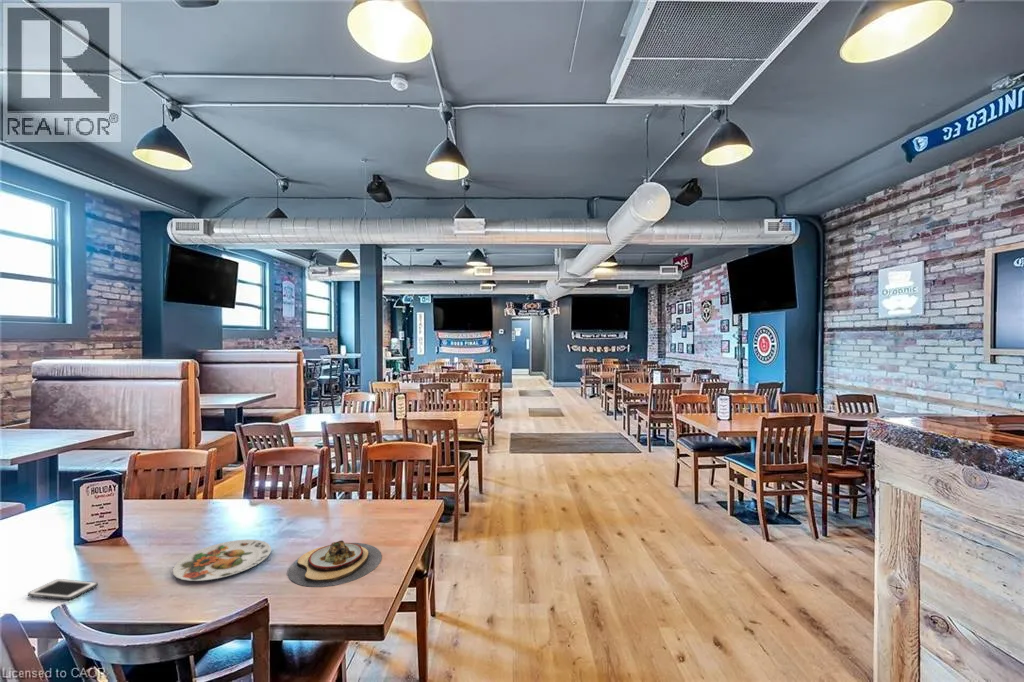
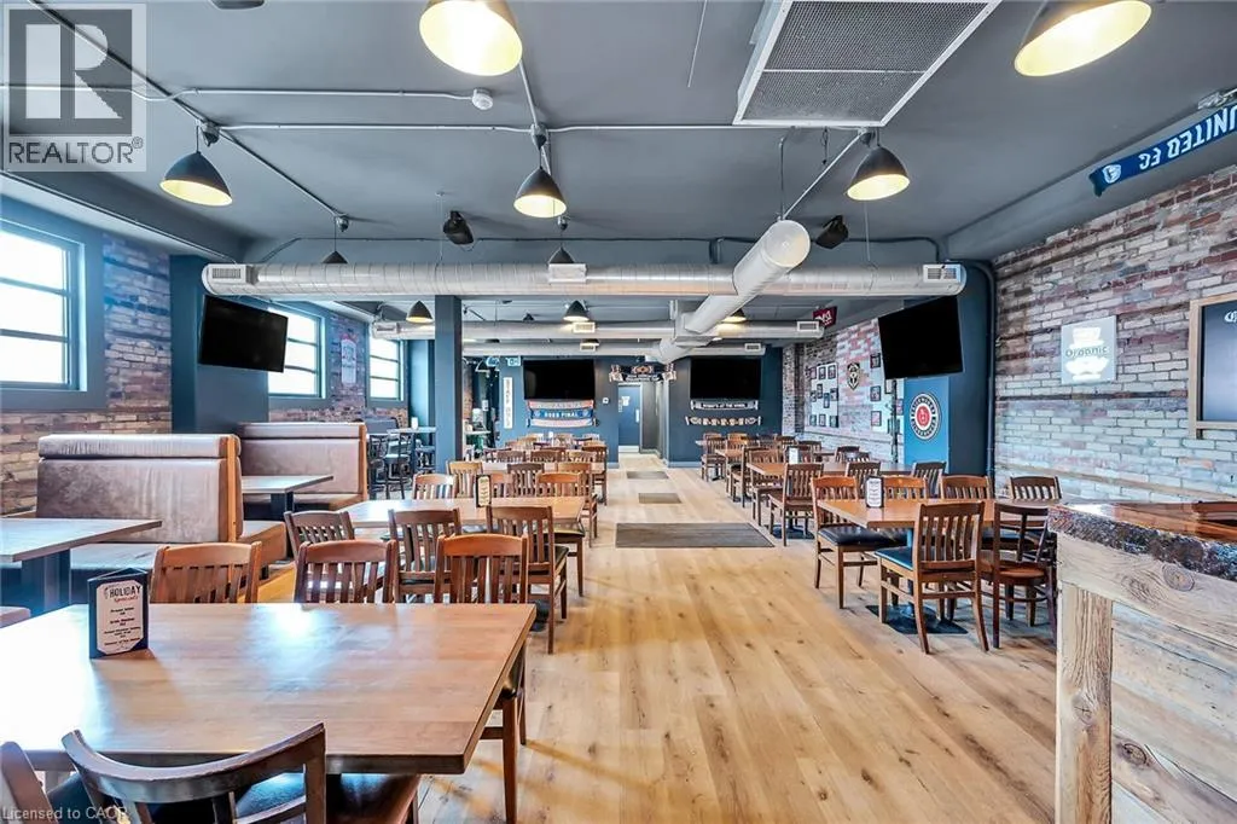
- plate [287,539,383,588]
- plate [172,539,272,582]
- cell phone [27,578,99,601]
